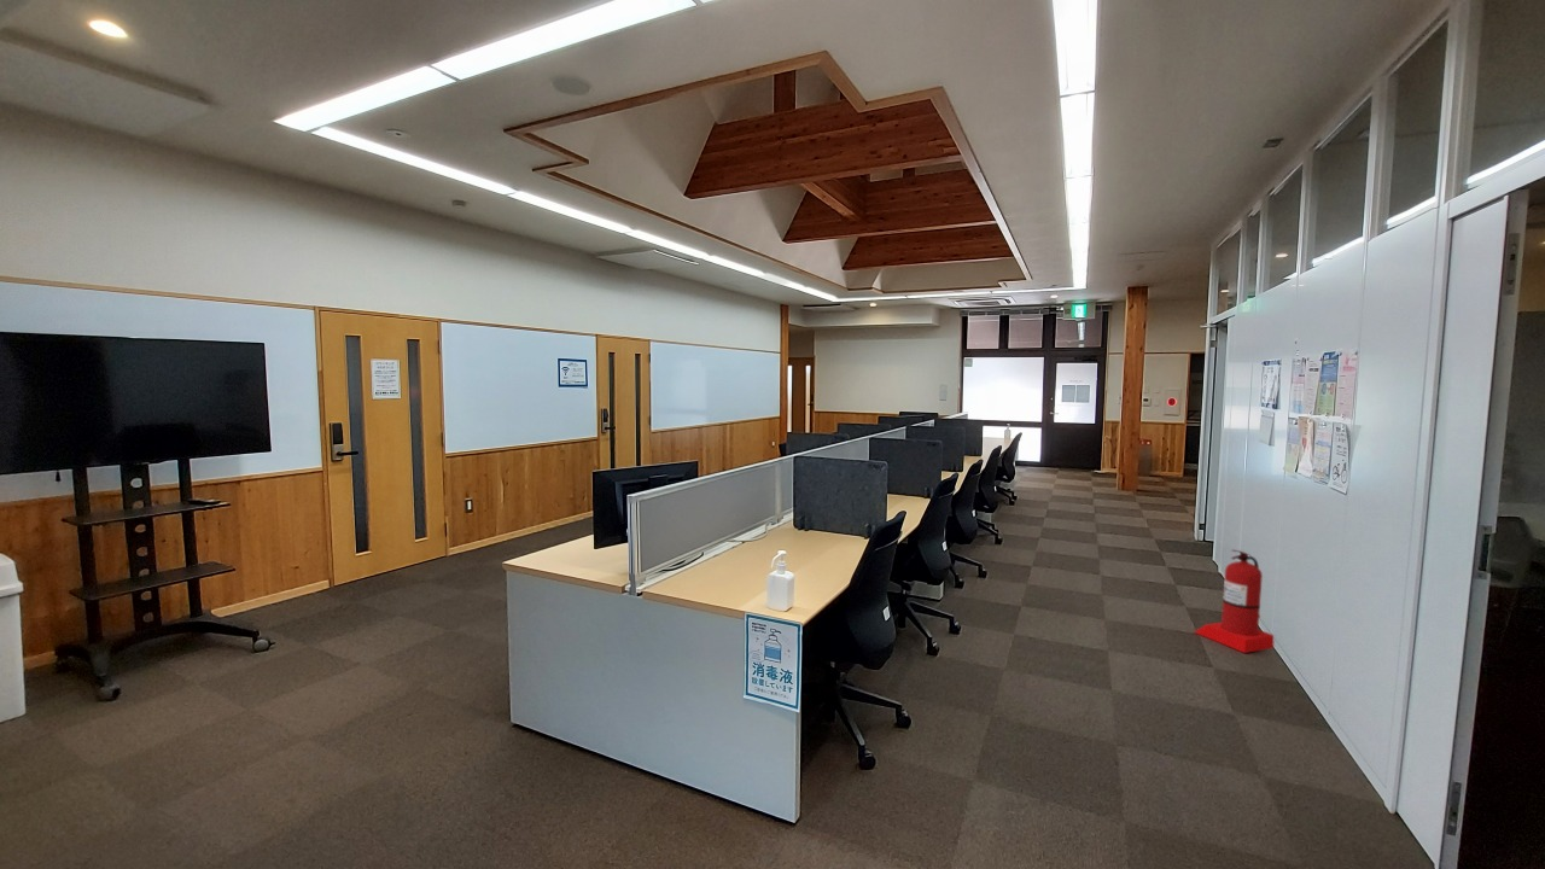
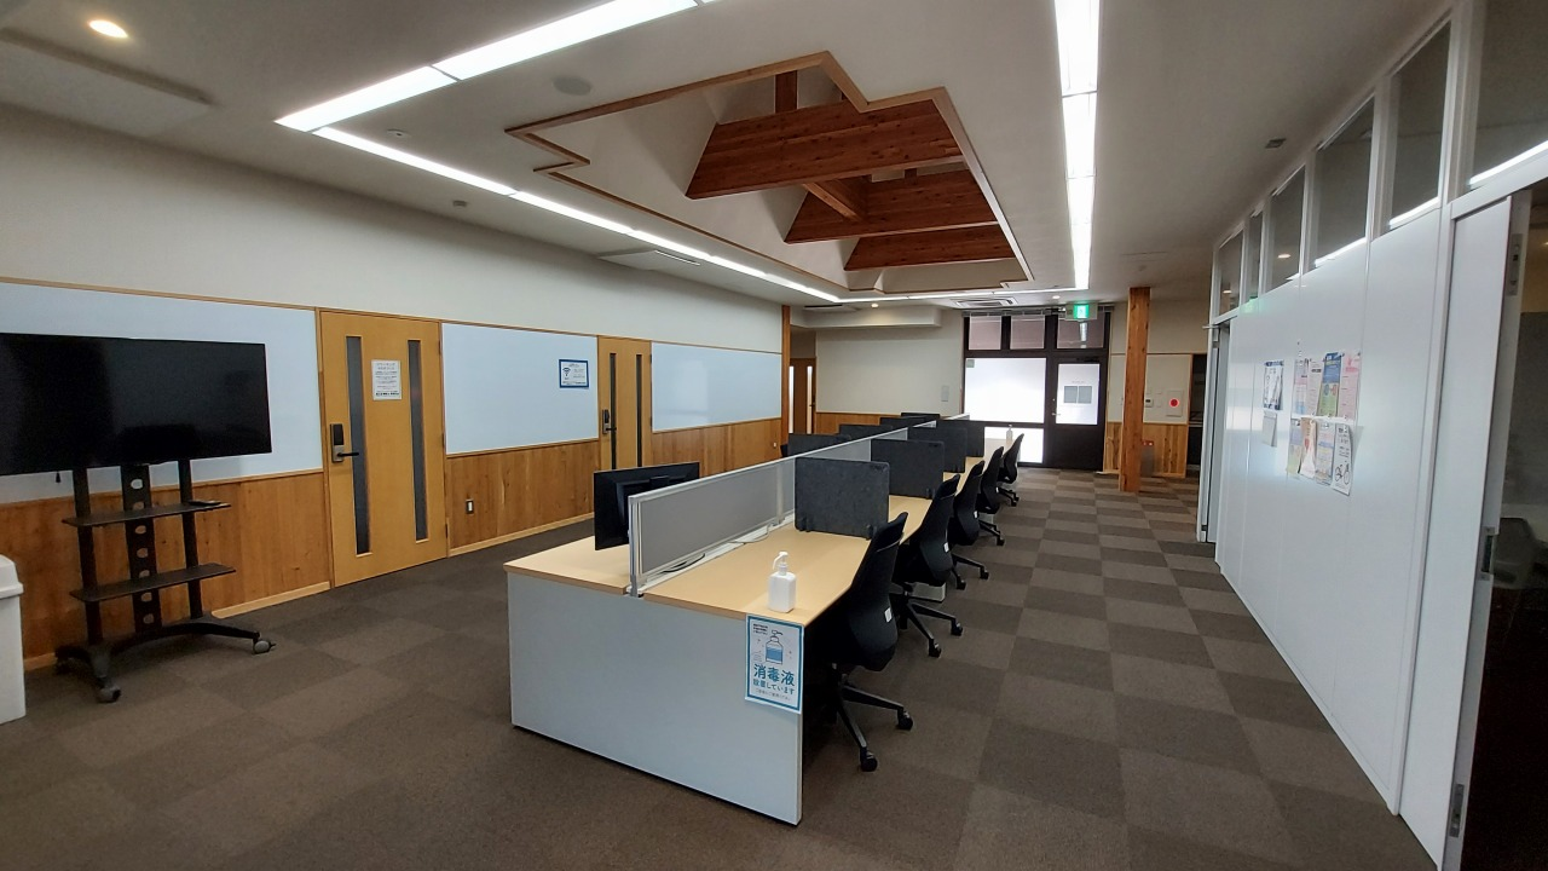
- fire extinguisher [1194,549,1275,654]
